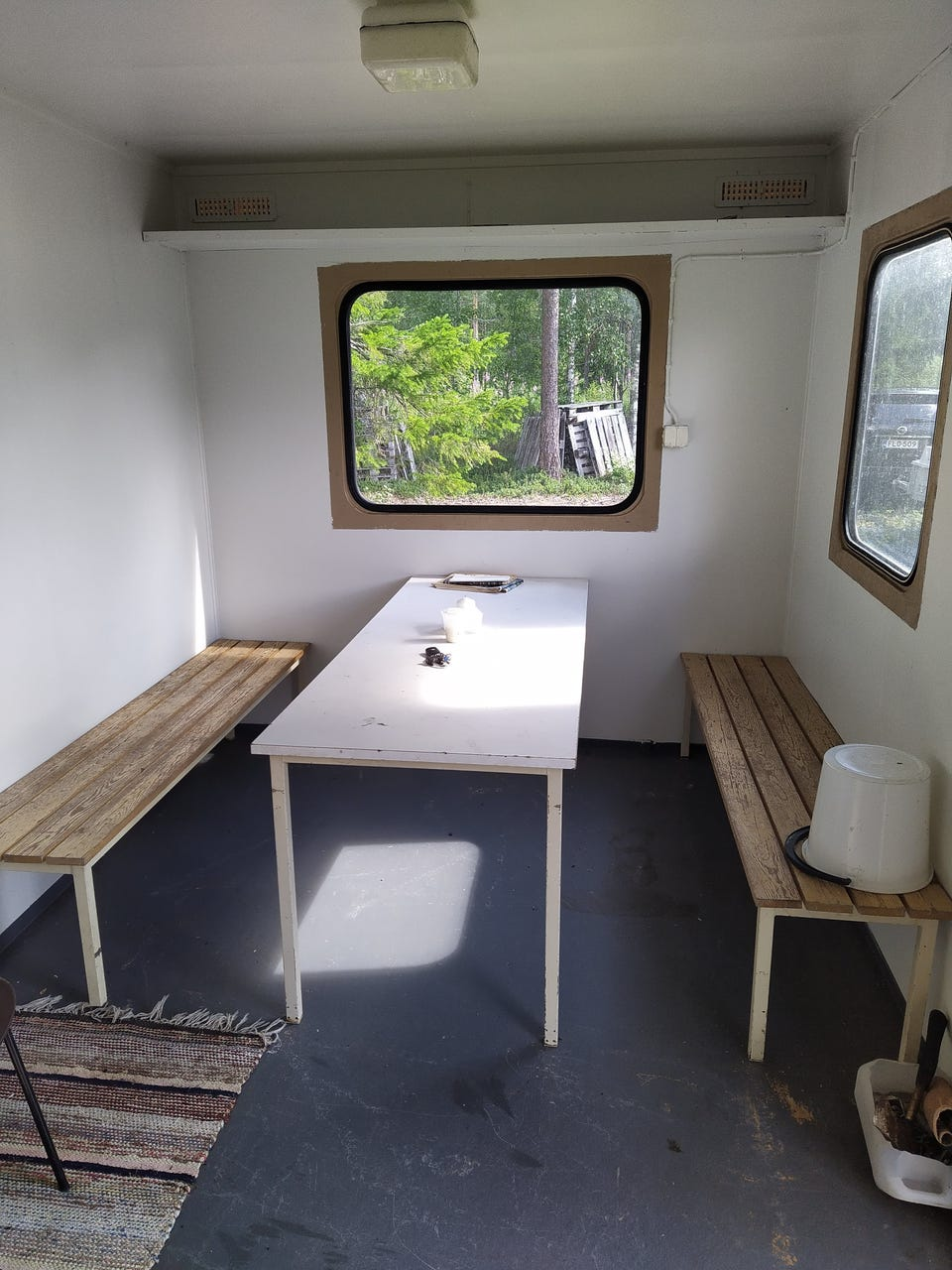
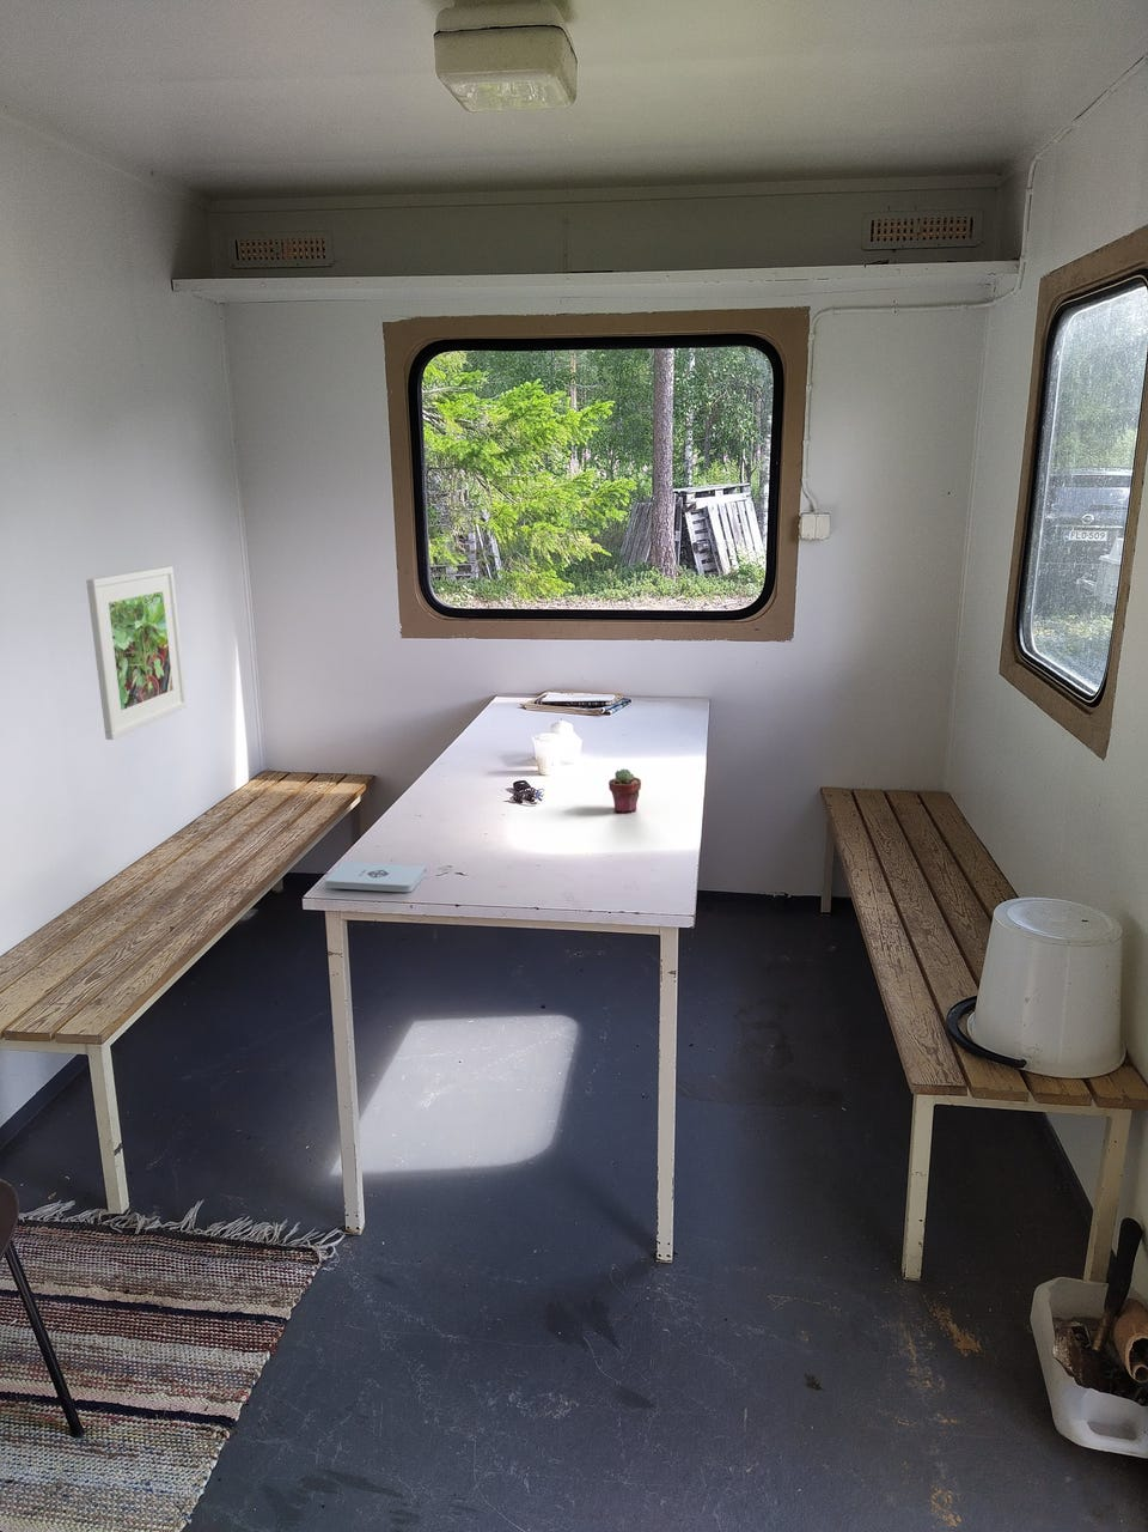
+ notepad [324,860,428,893]
+ potted succulent [608,768,643,814]
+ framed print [84,565,188,741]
